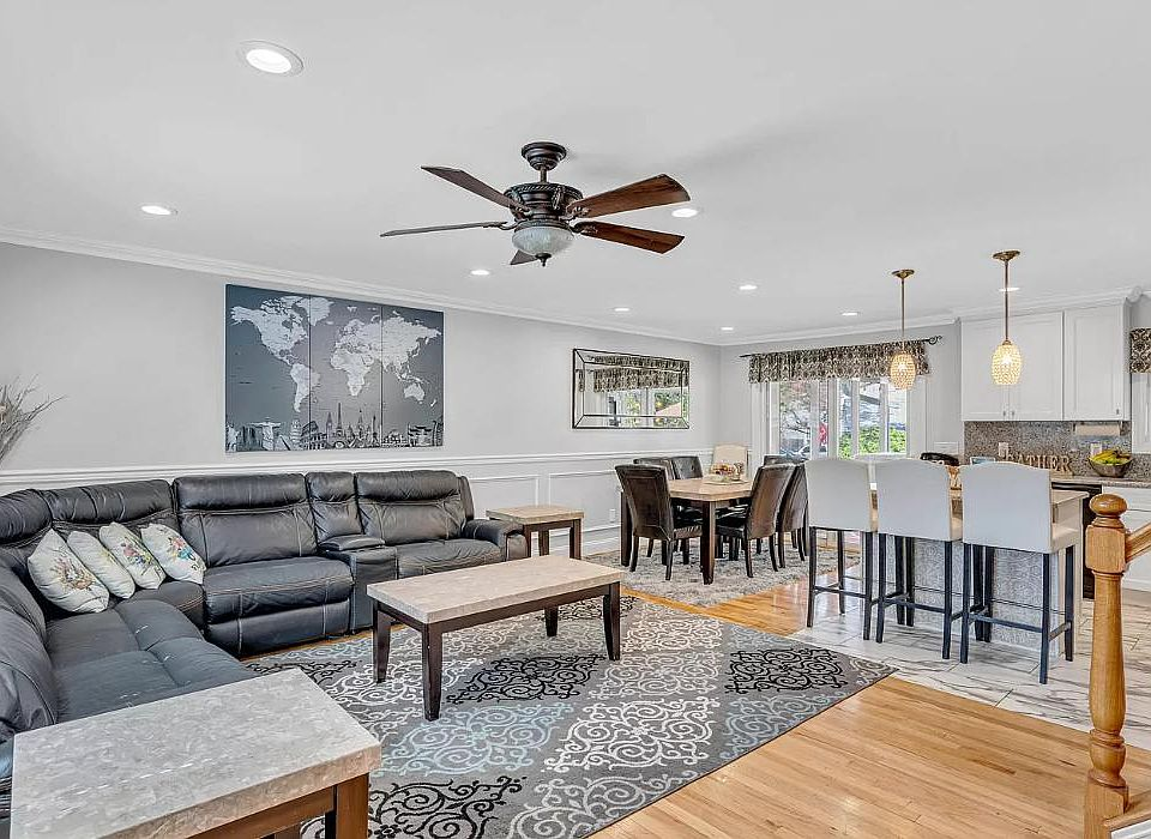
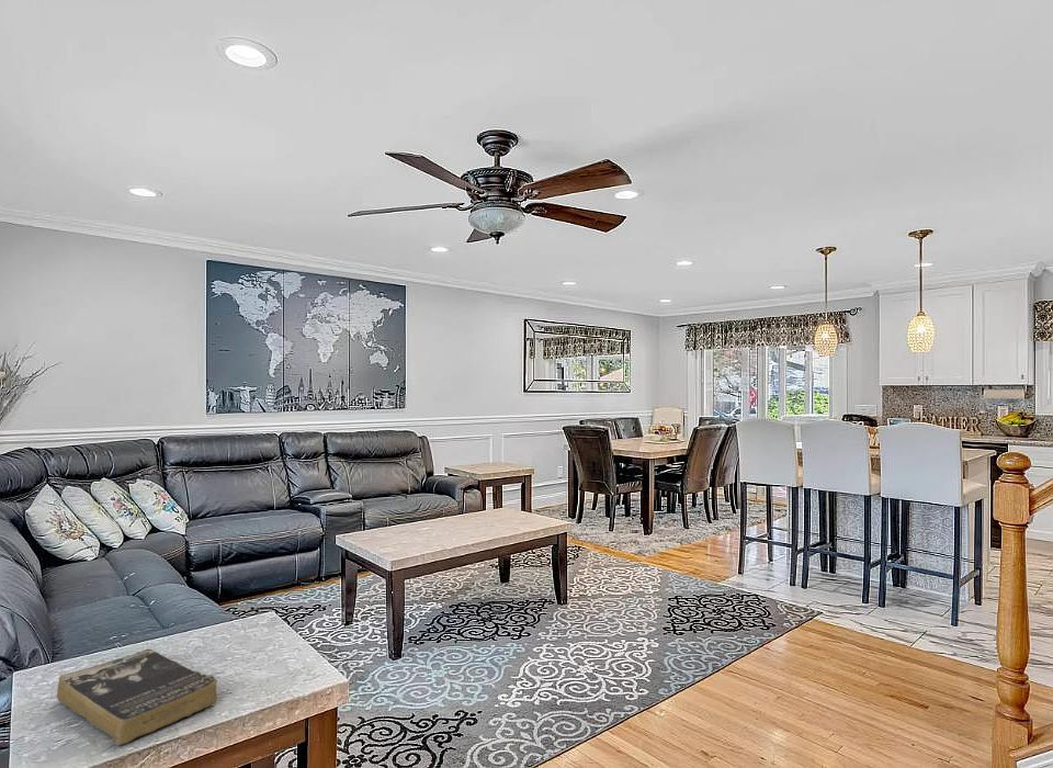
+ book [56,648,219,746]
